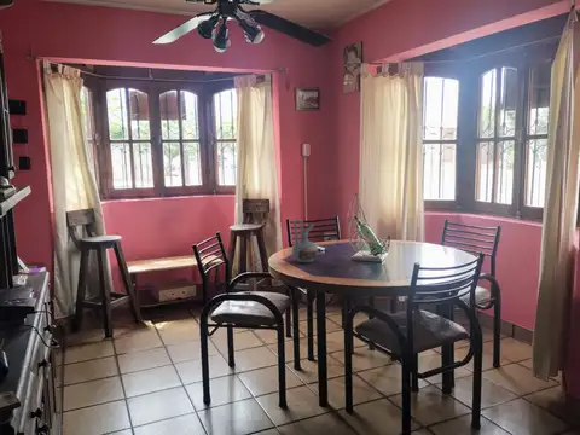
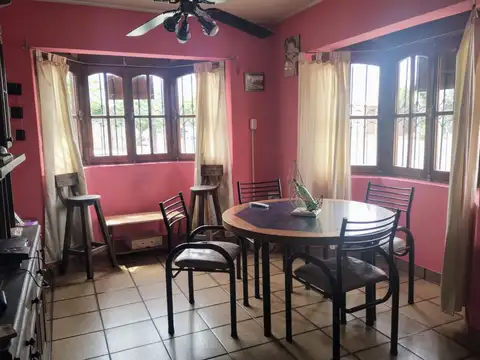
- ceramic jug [291,218,319,263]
